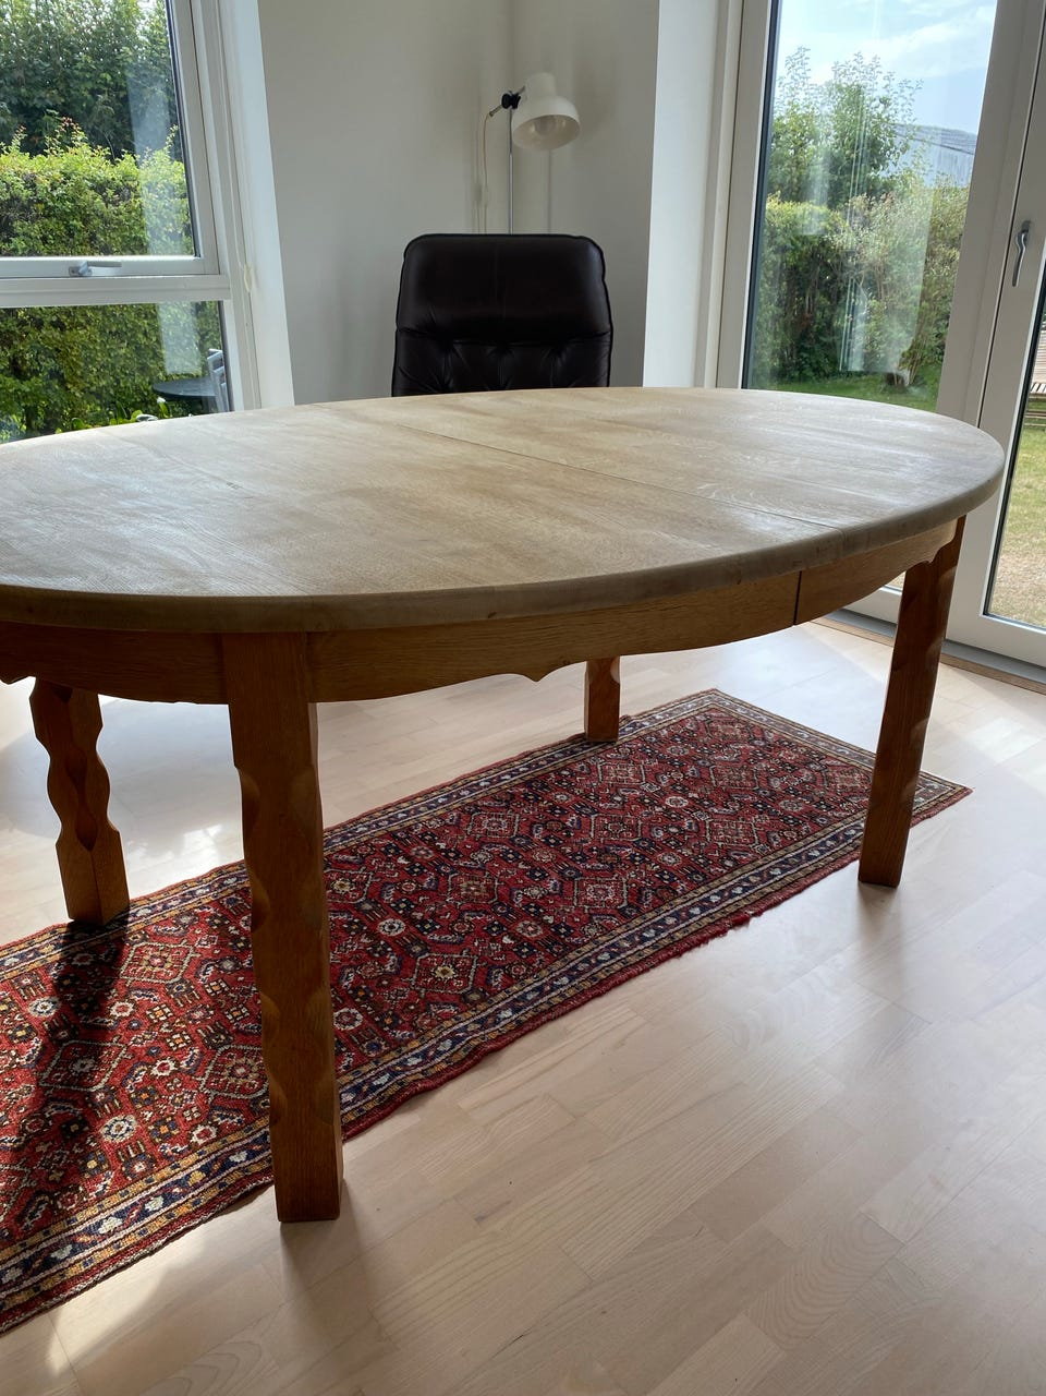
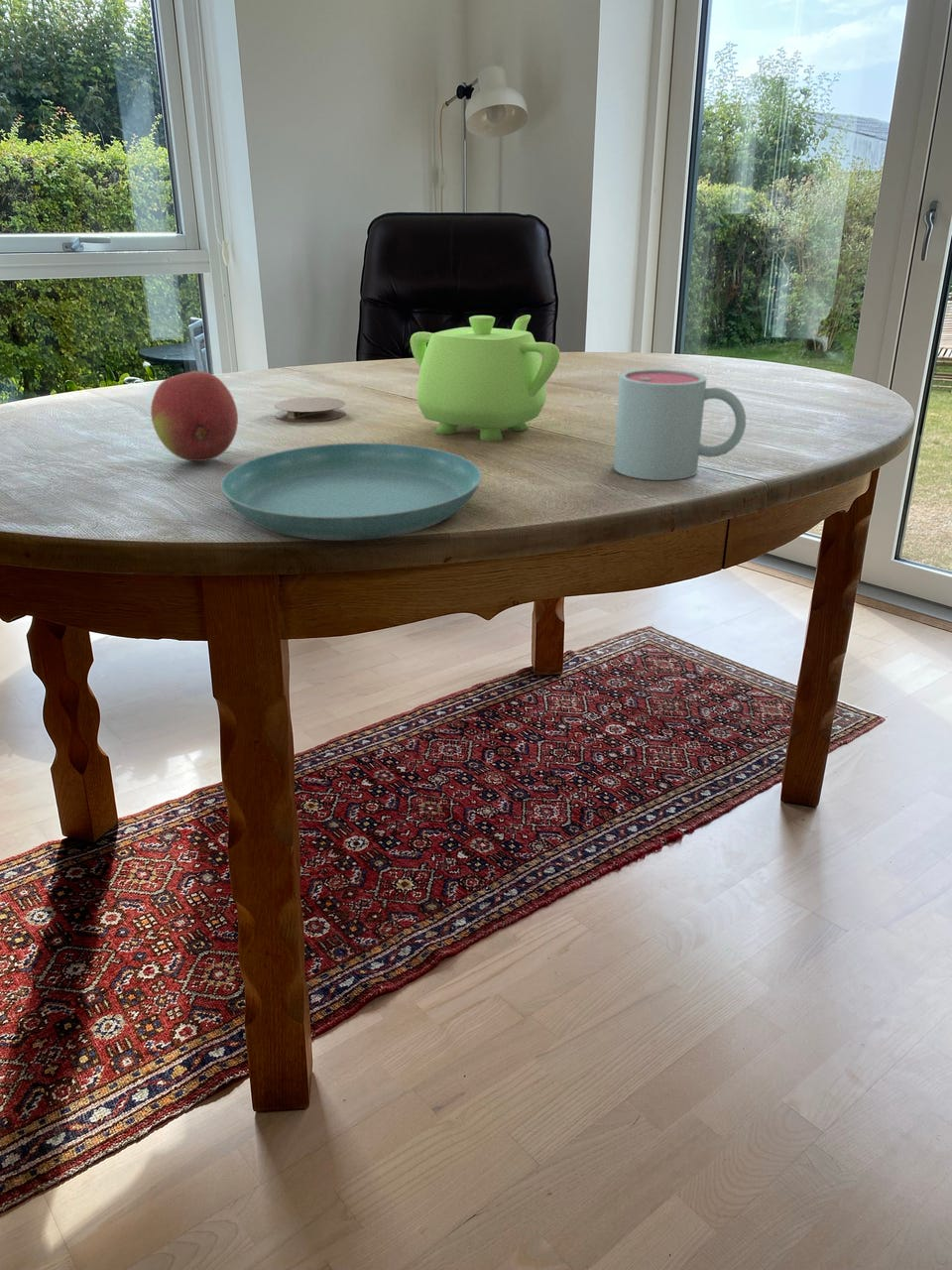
+ fruit [150,370,239,462]
+ coaster [274,396,347,423]
+ saucer [219,443,482,542]
+ mug [613,368,747,481]
+ teapot [410,314,561,442]
